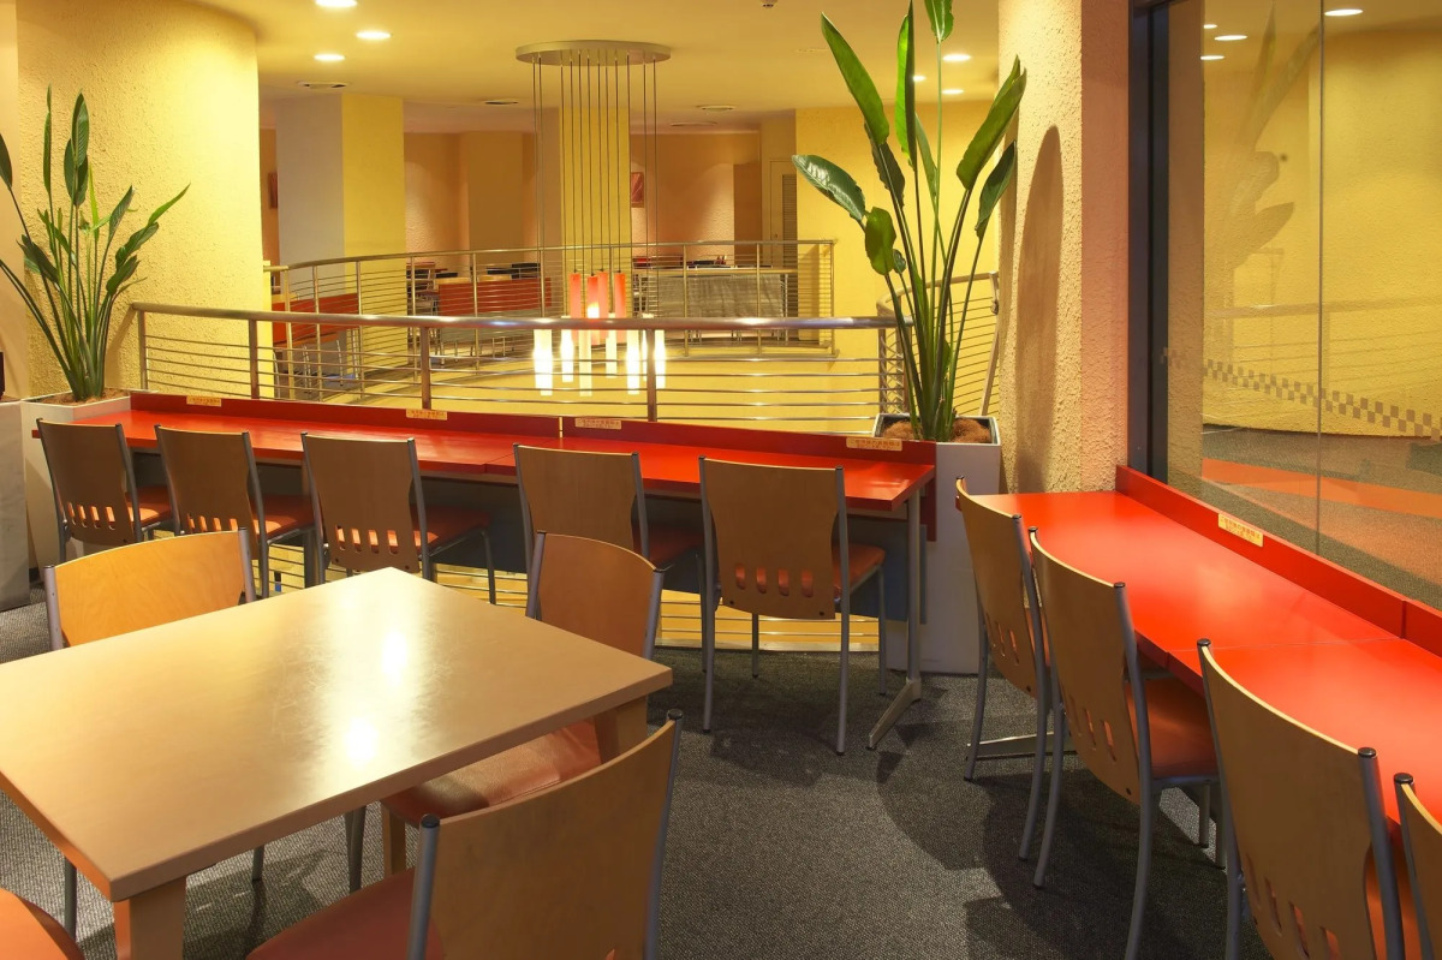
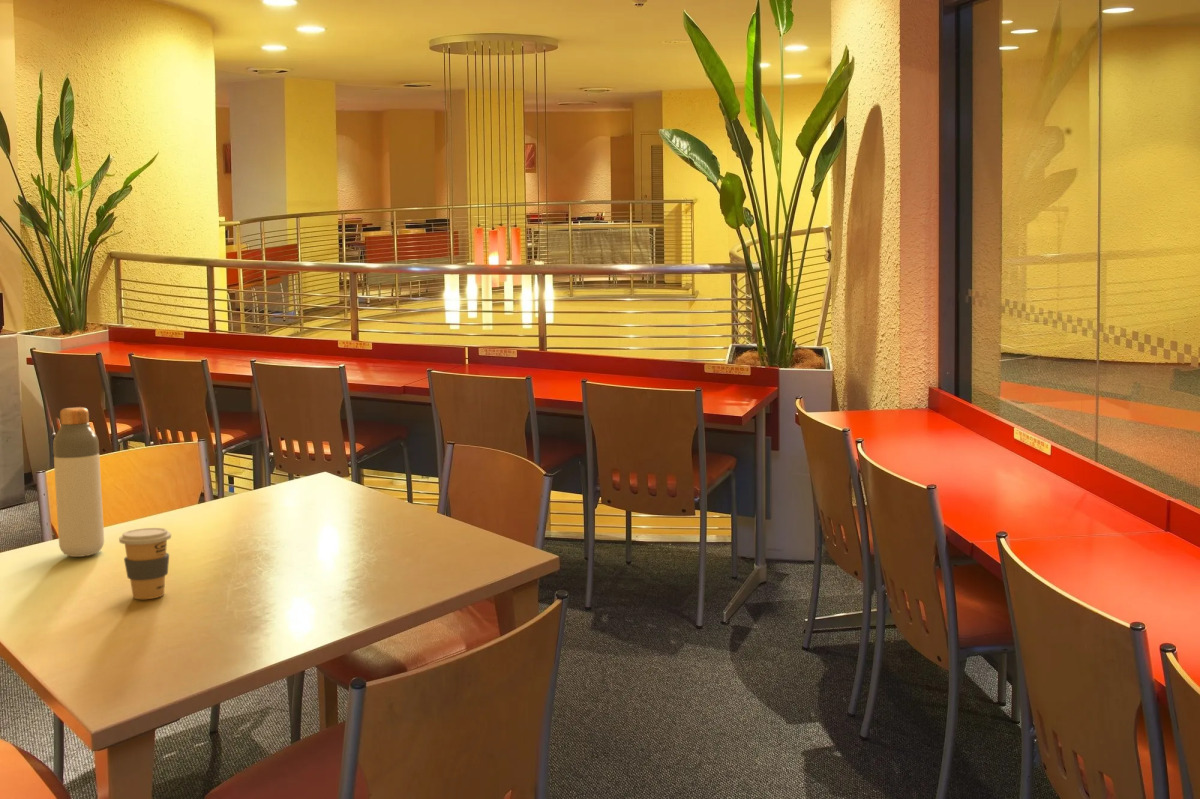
+ coffee cup [118,527,172,600]
+ bottle [52,406,105,558]
